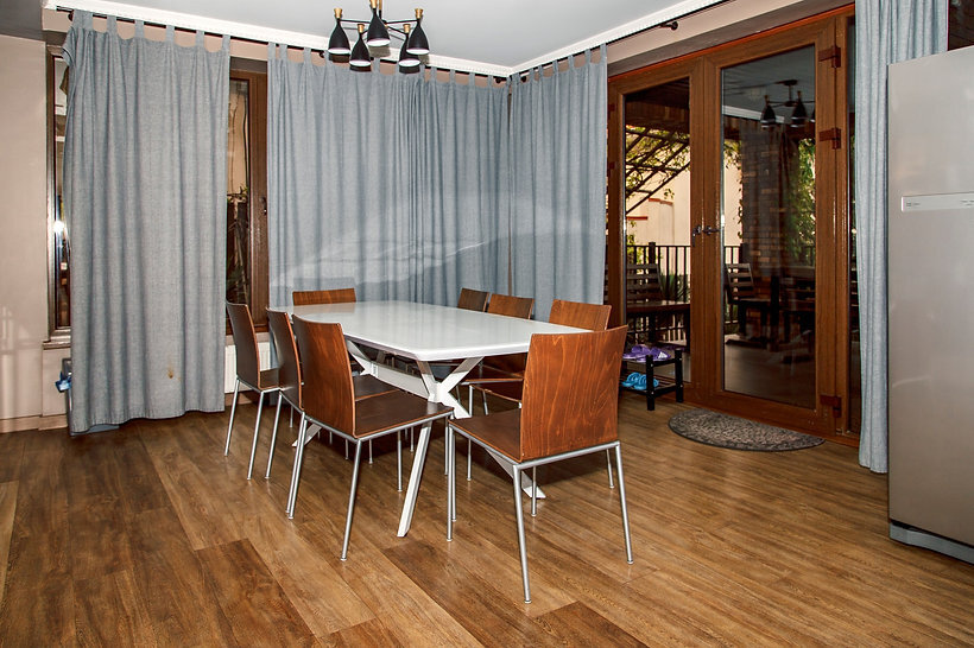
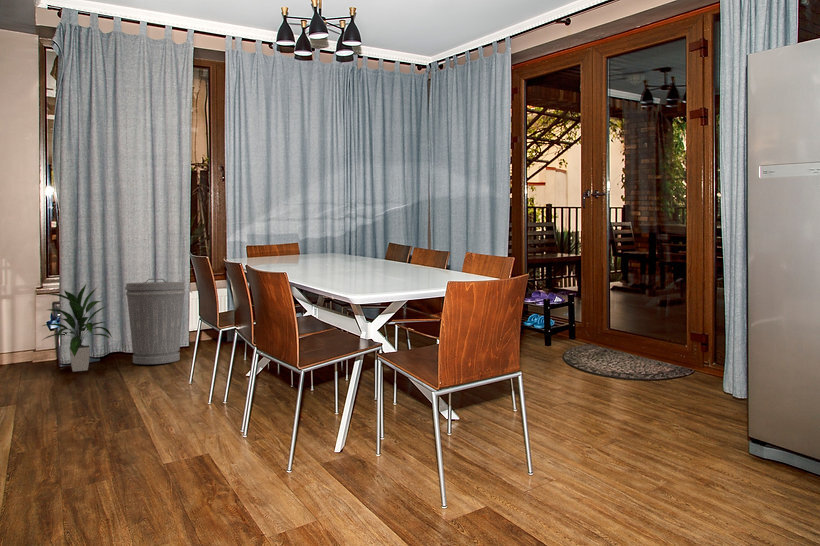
+ indoor plant [39,283,113,372]
+ trash can [124,278,186,365]
